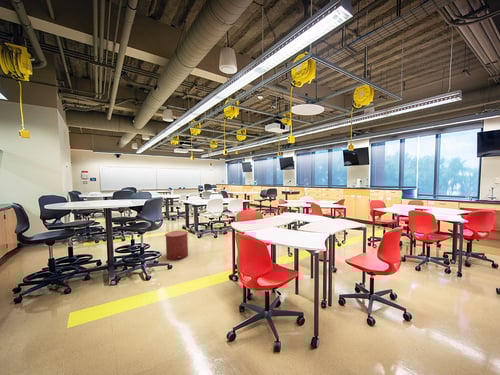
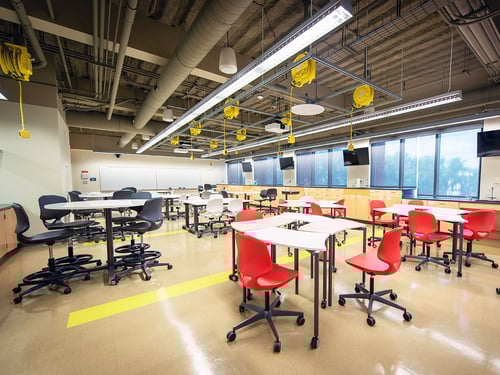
- trash can [164,229,189,261]
